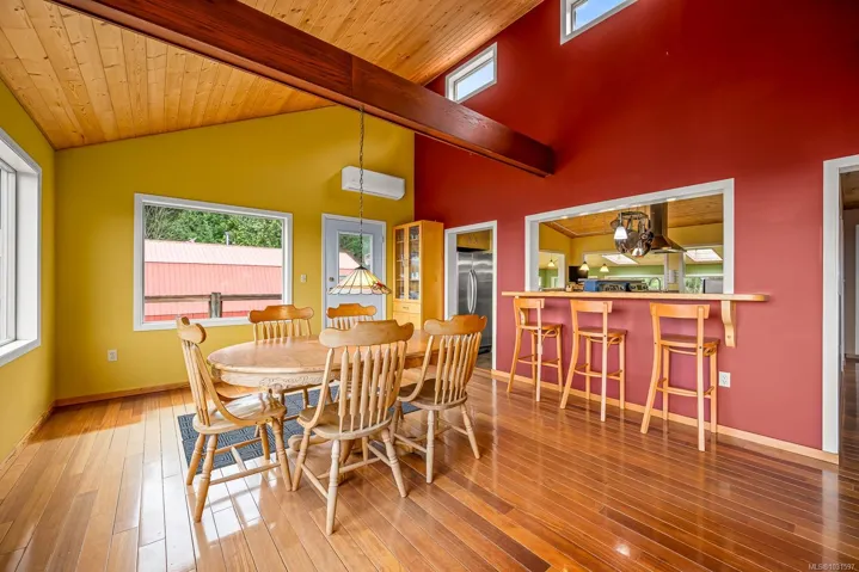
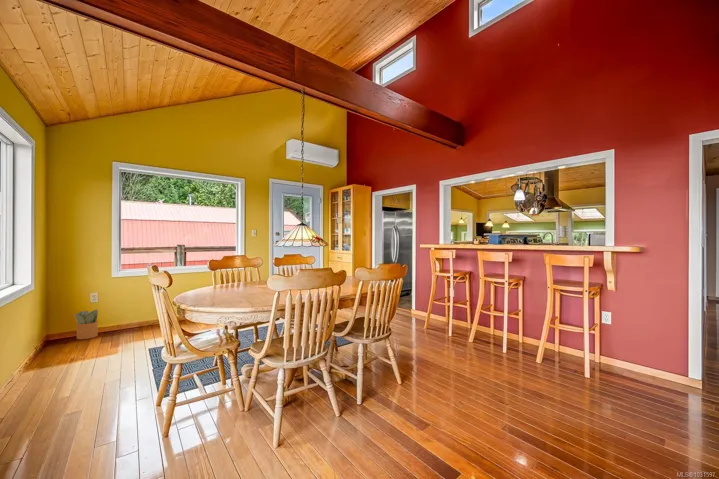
+ potted plant [74,308,99,340]
